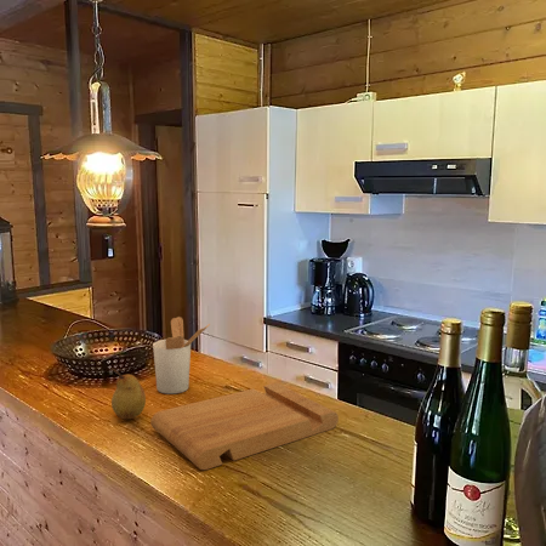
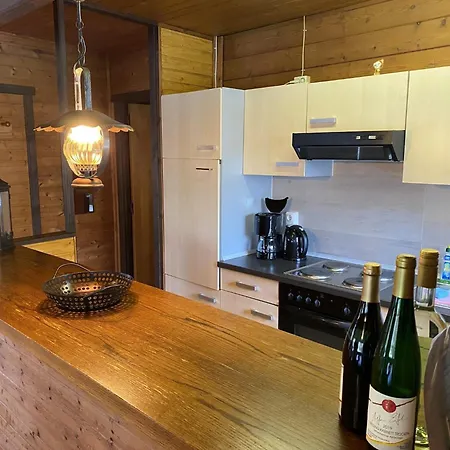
- fruit [110,368,147,420]
- cutting board [149,382,340,471]
- utensil holder [152,315,211,394]
